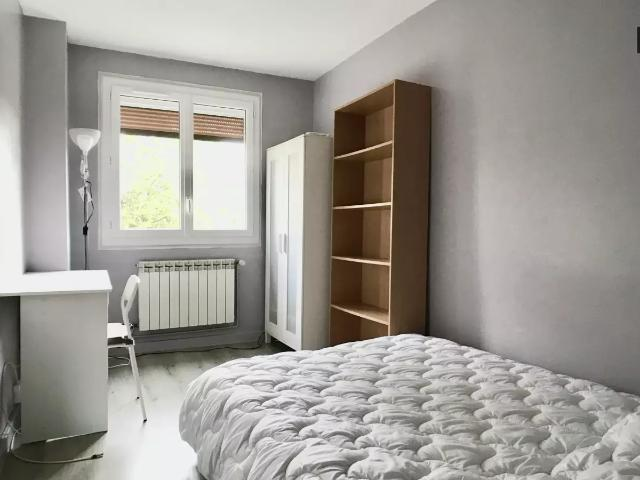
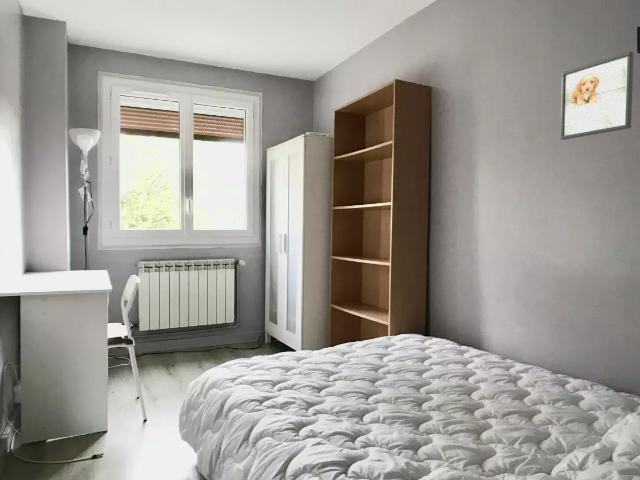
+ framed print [559,50,635,141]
